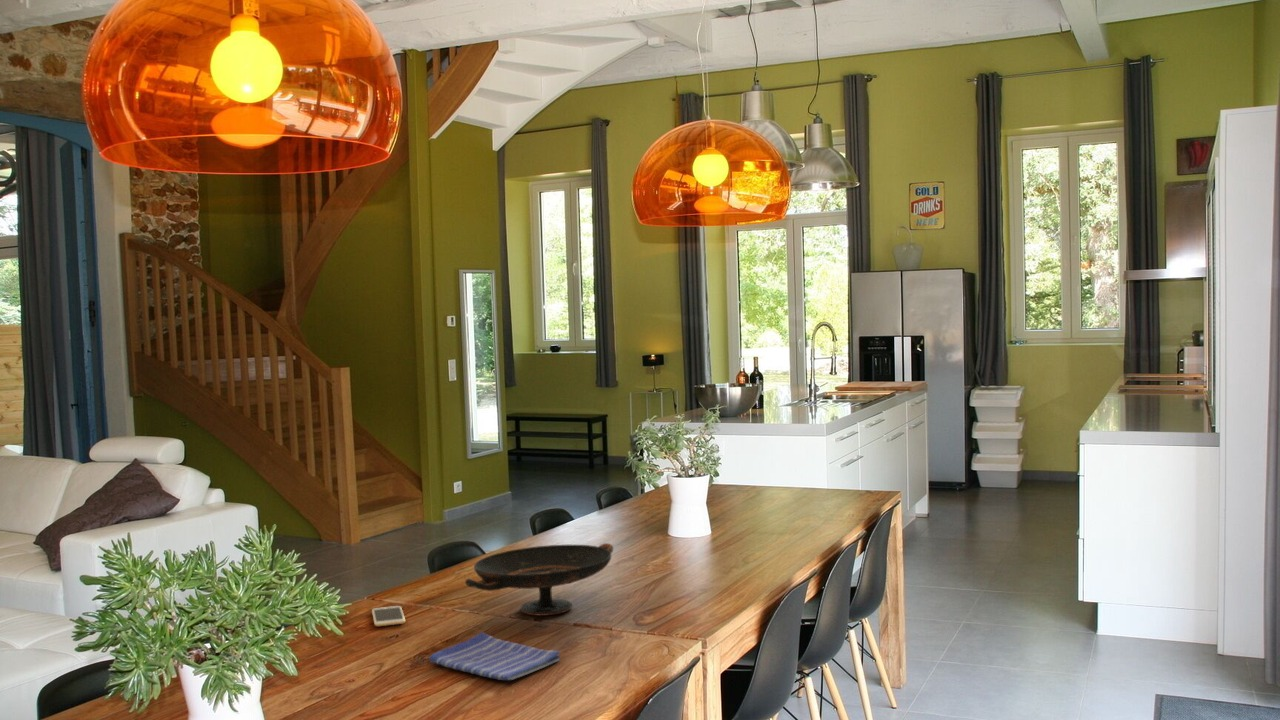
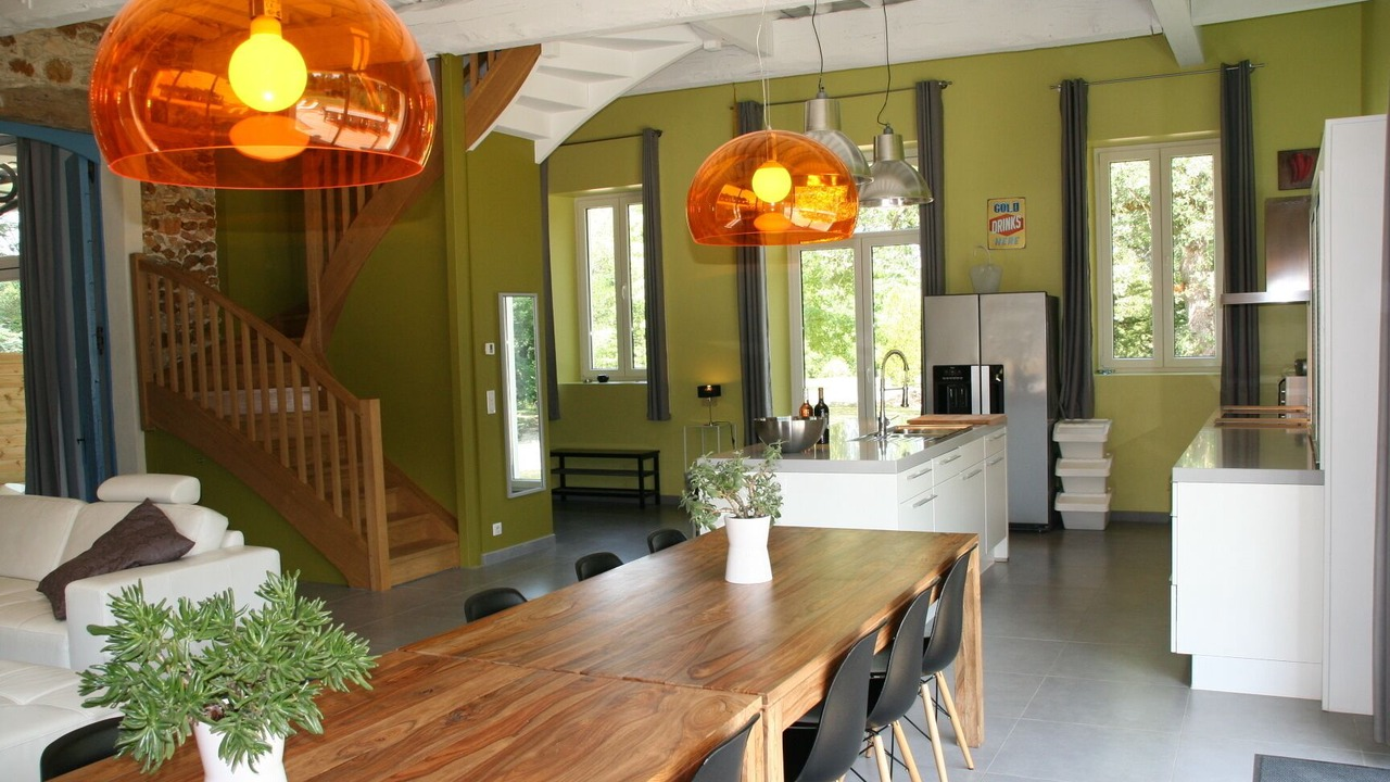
- decorative bowl [464,542,614,617]
- smartphone [371,605,406,627]
- dish towel [428,631,561,681]
